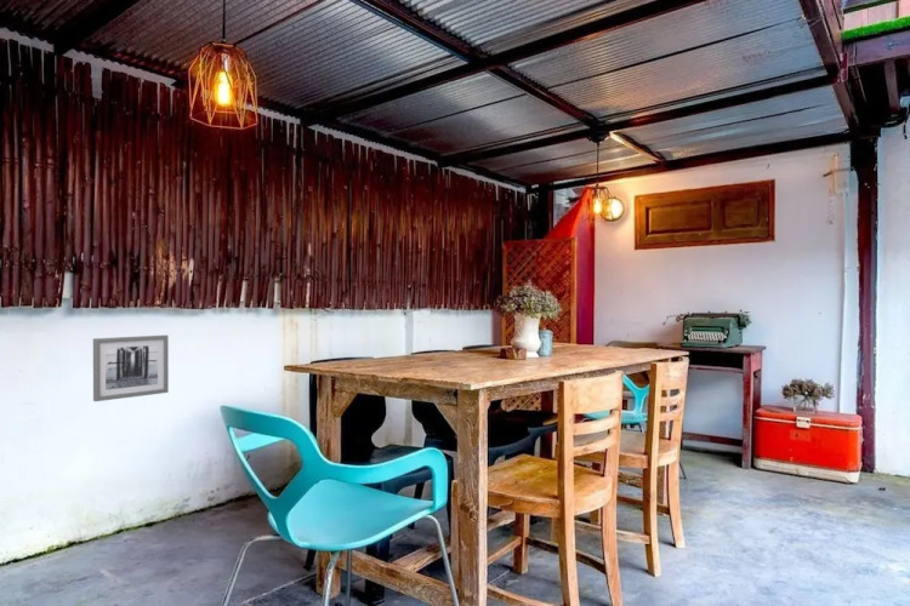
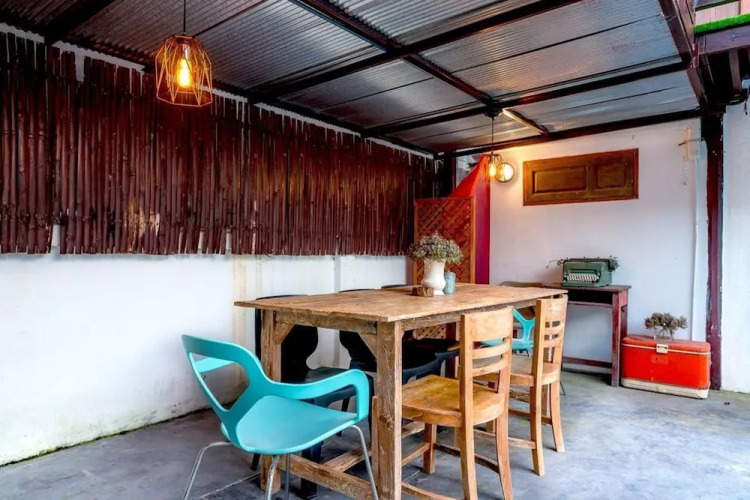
- wall art [92,335,170,402]
